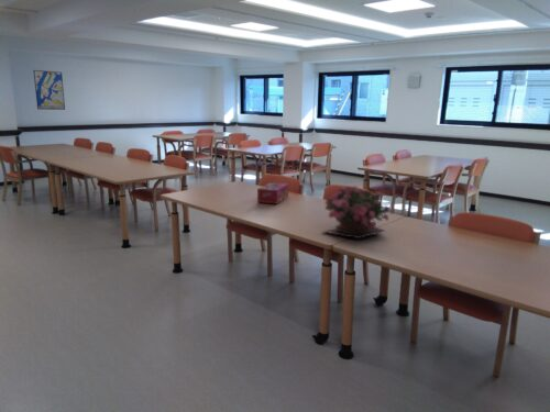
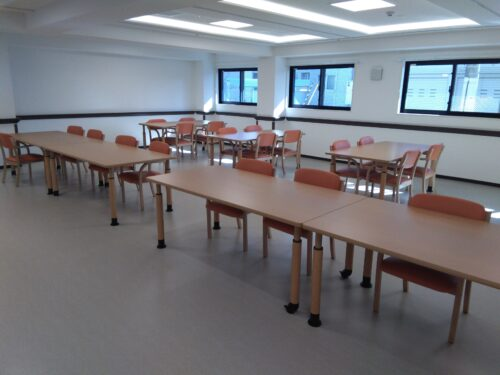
- tissue box [256,181,289,205]
- wall art [32,69,66,111]
- potted flower [321,185,392,240]
